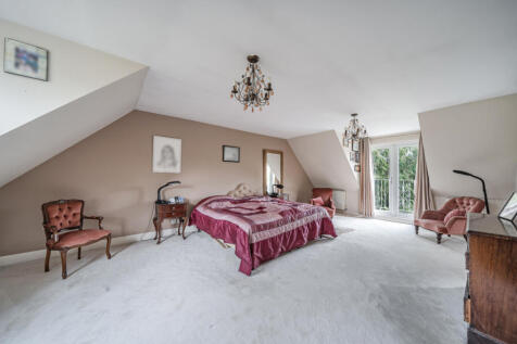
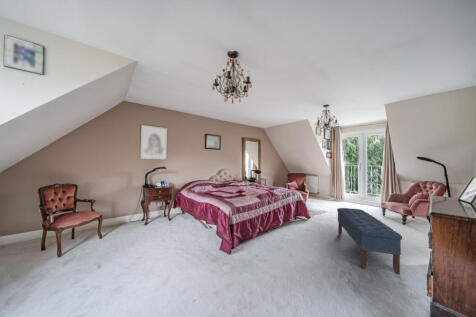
+ bench [336,207,403,276]
